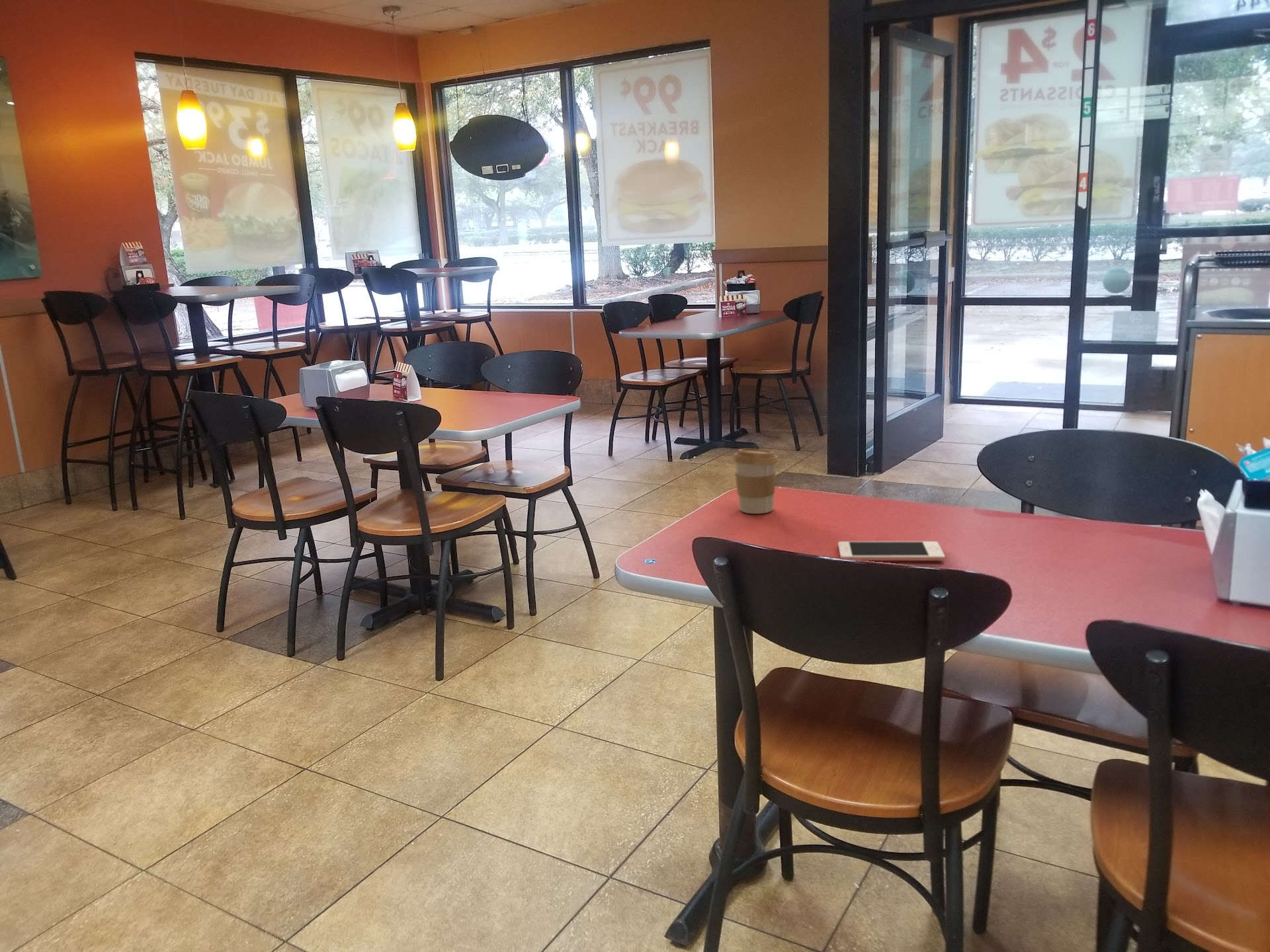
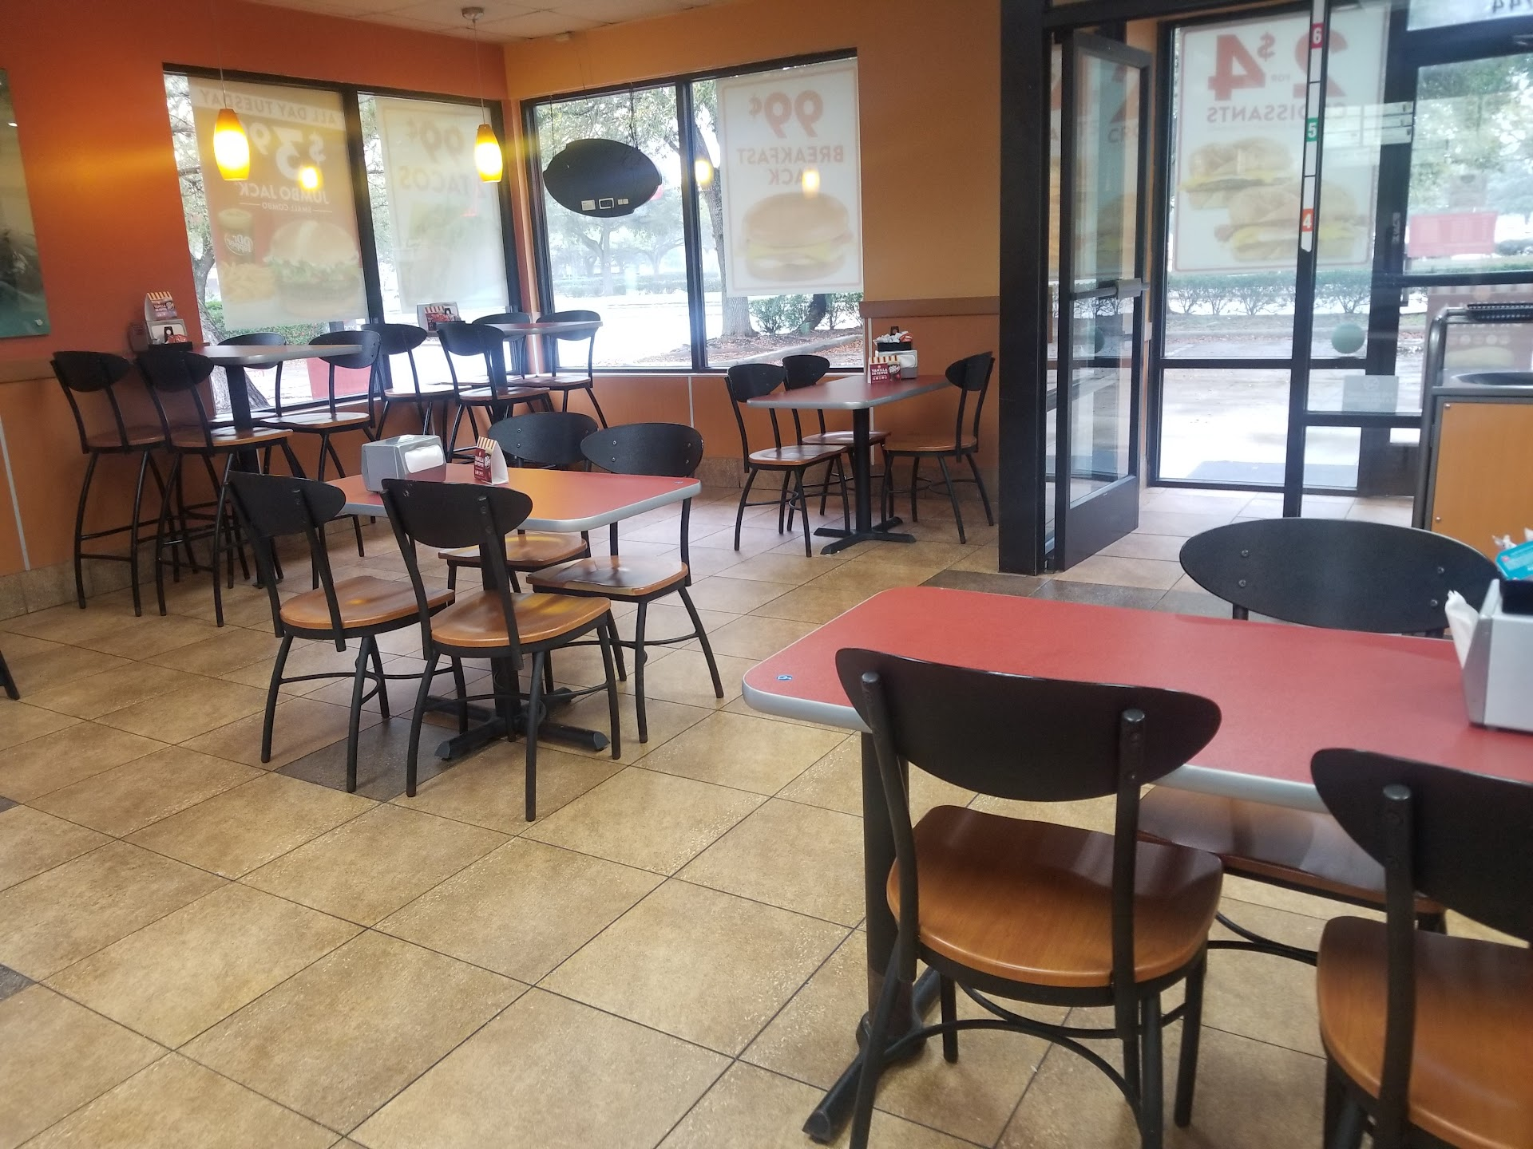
- cell phone [837,541,946,561]
- coffee cup [732,448,779,514]
